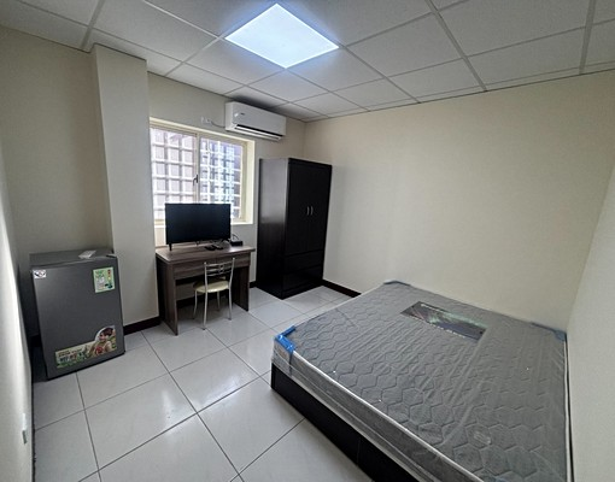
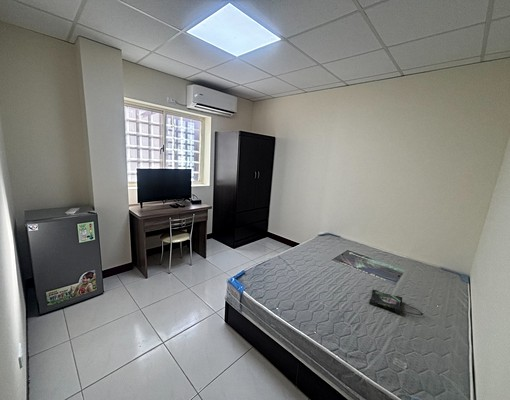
+ photo frame [368,289,424,317]
